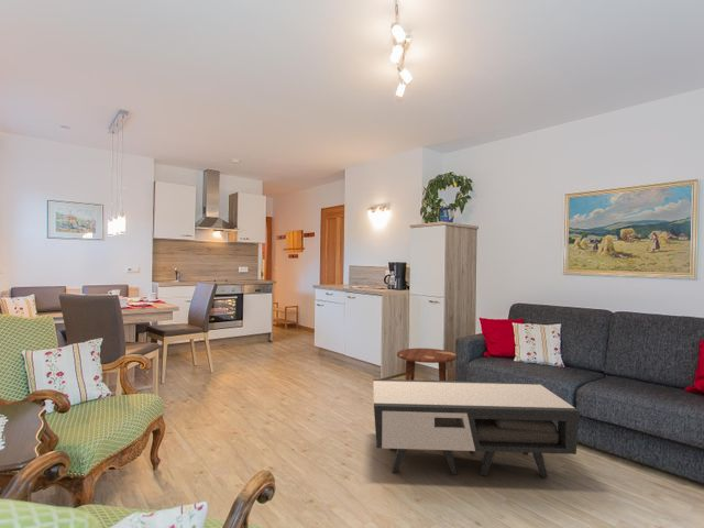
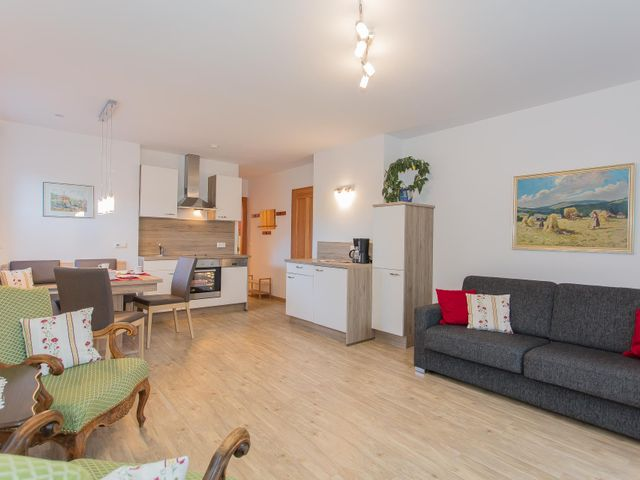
- side table [396,348,457,381]
- coffee table [372,378,581,479]
